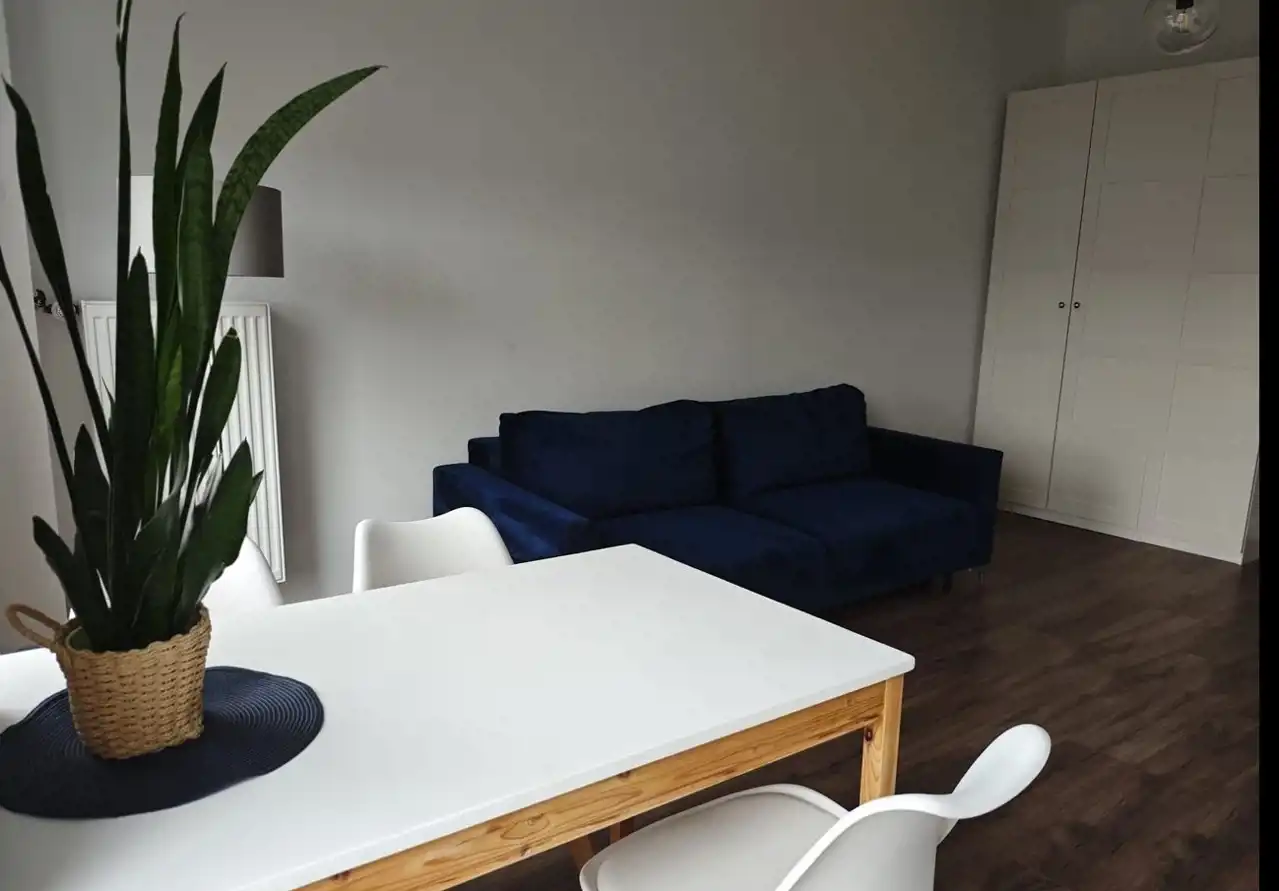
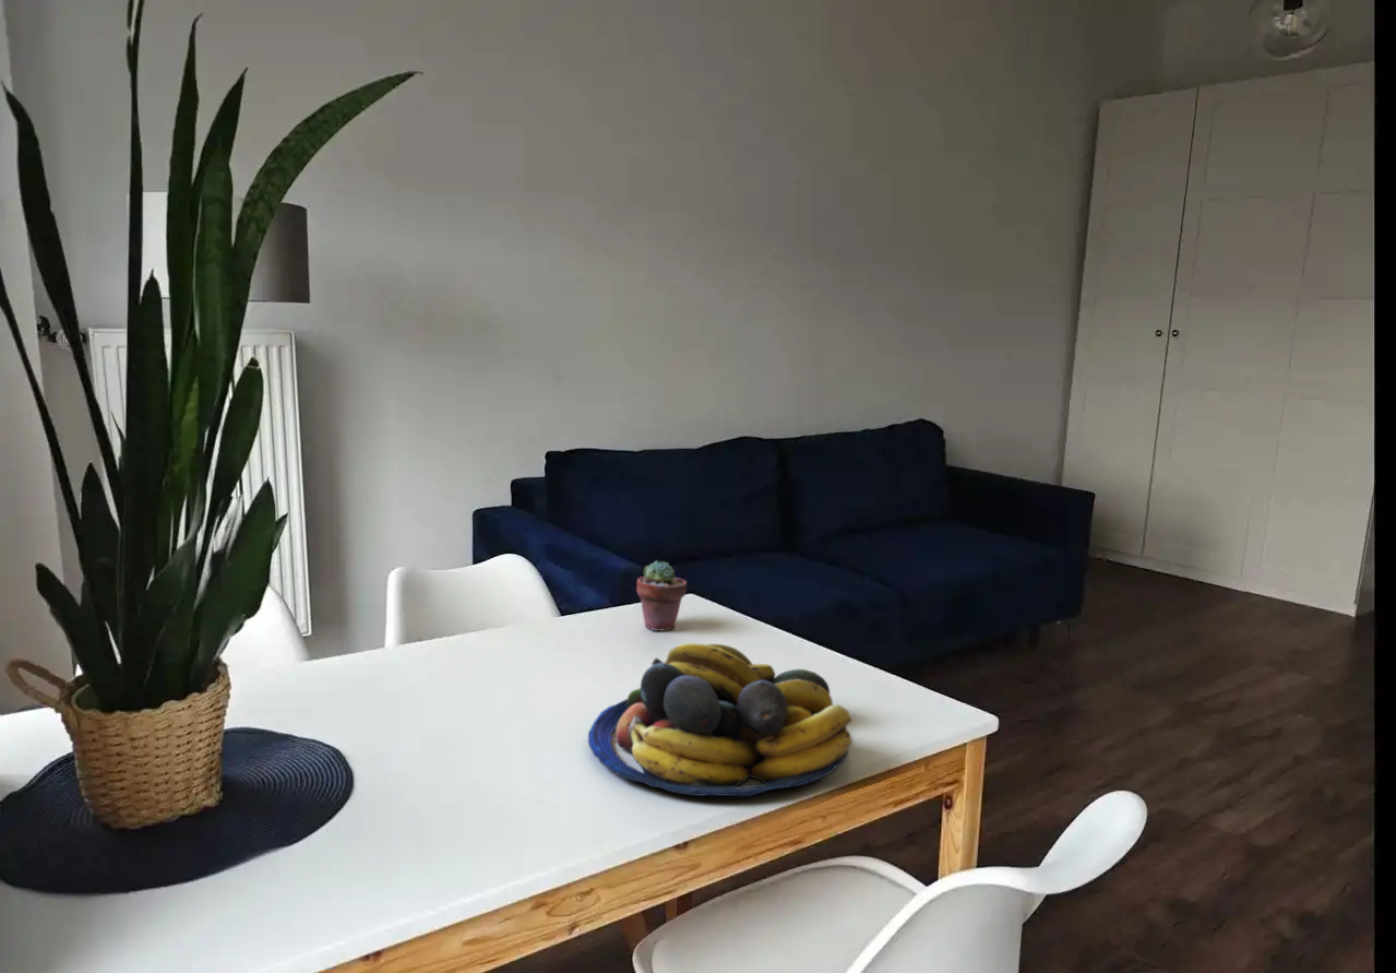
+ potted succulent [635,559,688,632]
+ fruit bowl [587,642,852,797]
